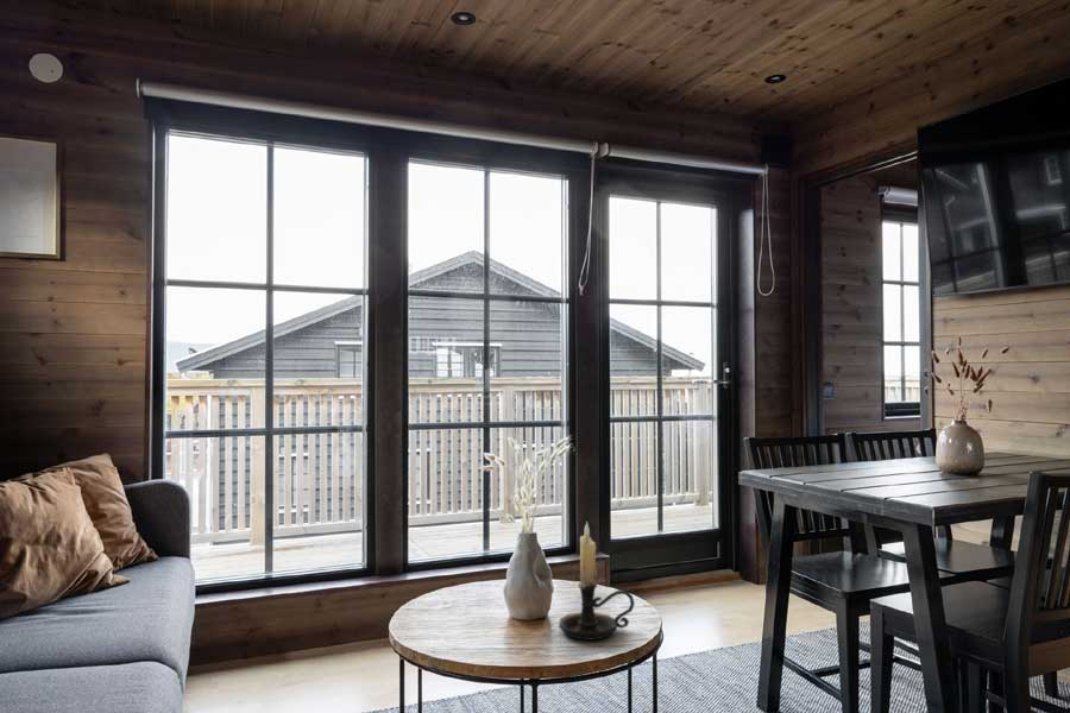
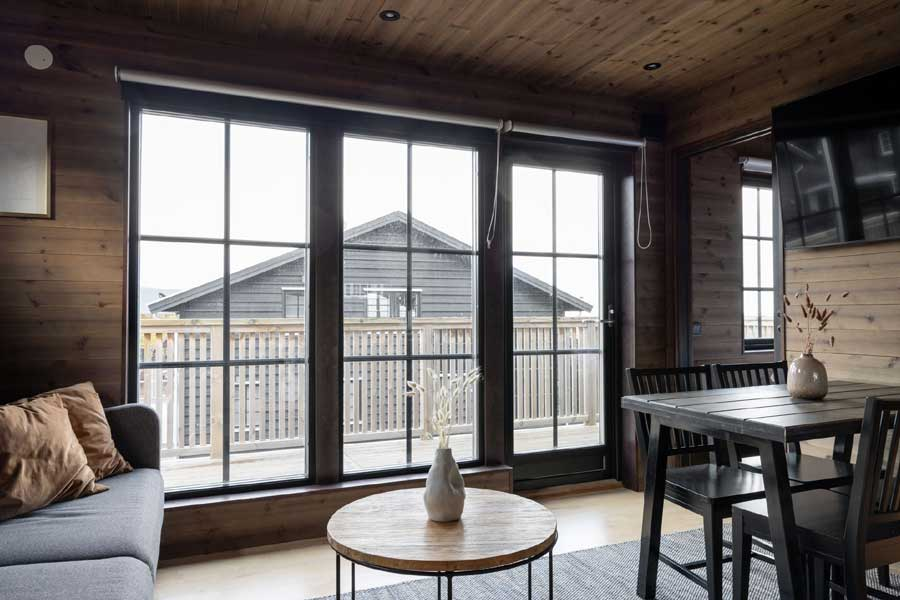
- candle holder [558,520,636,642]
